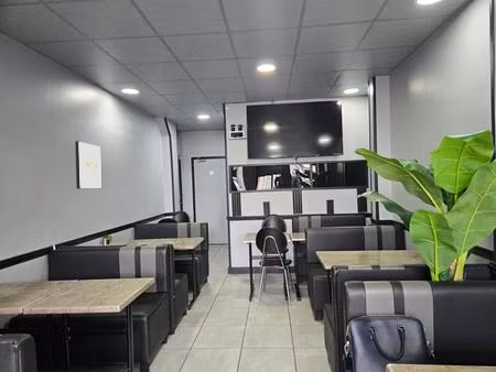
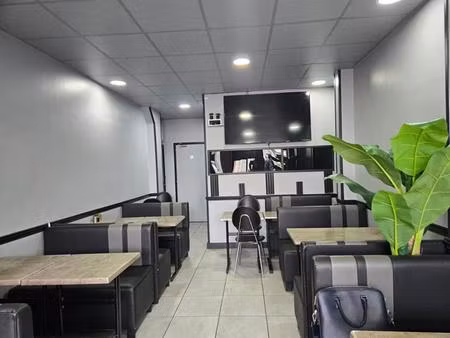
- wall art [74,140,104,190]
